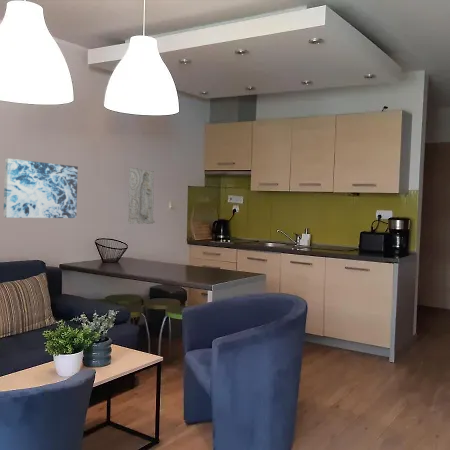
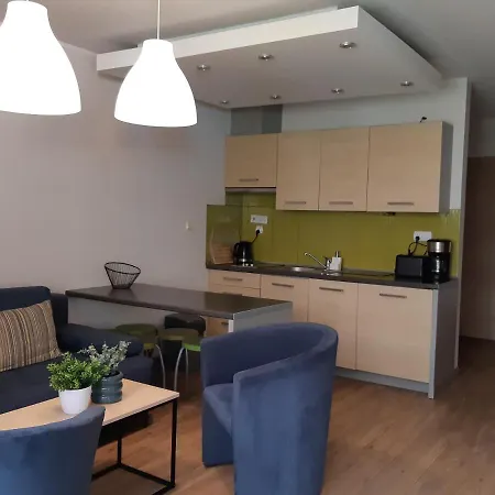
- relief panel [127,166,156,225]
- wall art [3,158,79,219]
